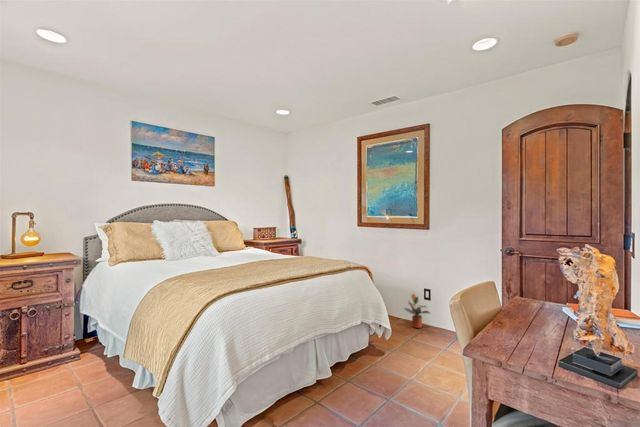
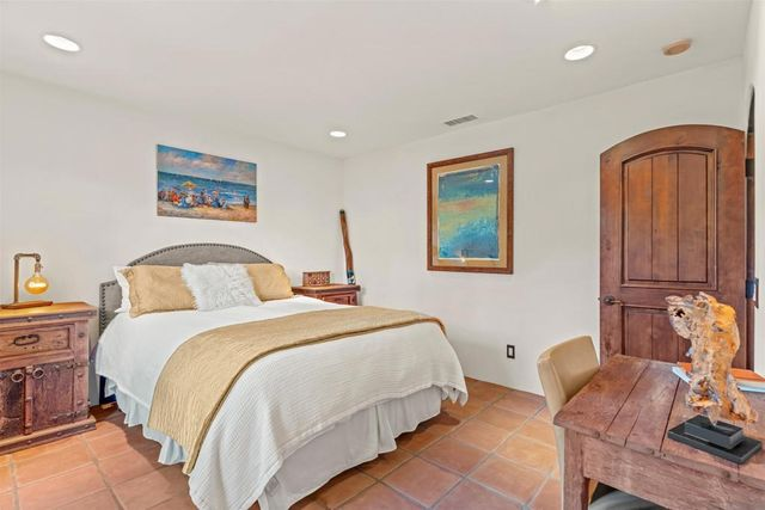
- potted plant [402,293,432,329]
